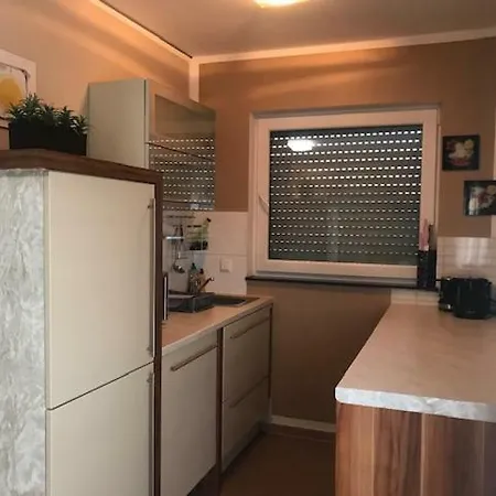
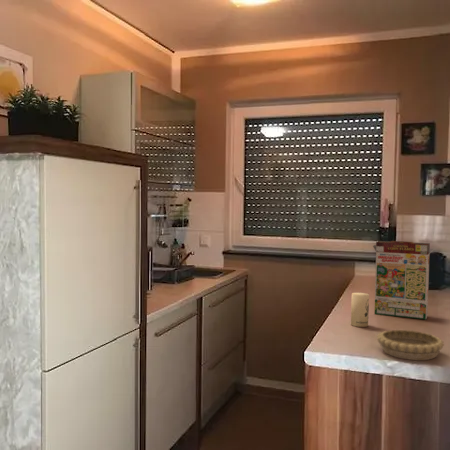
+ candle [350,292,370,328]
+ cereal box [372,240,434,320]
+ decorative bowl [376,329,445,361]
